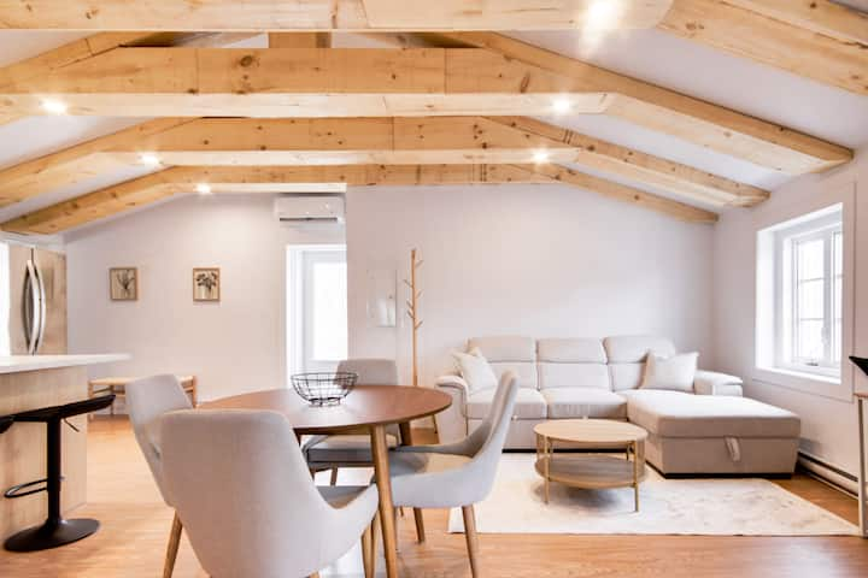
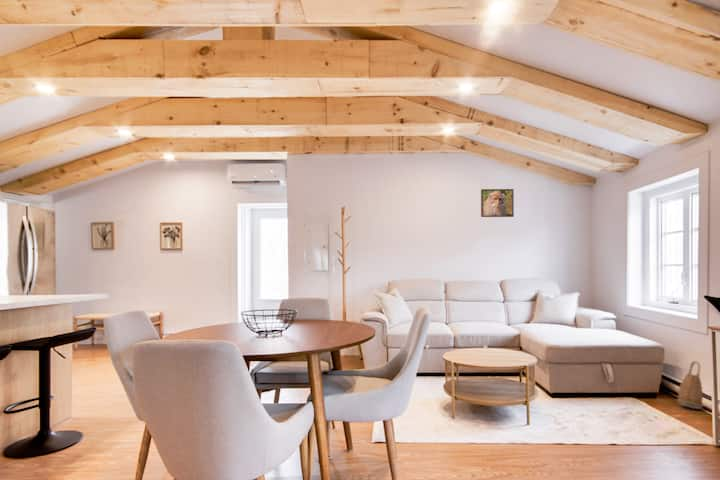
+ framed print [480,188,515,218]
+ basket [676,360,704,410]
